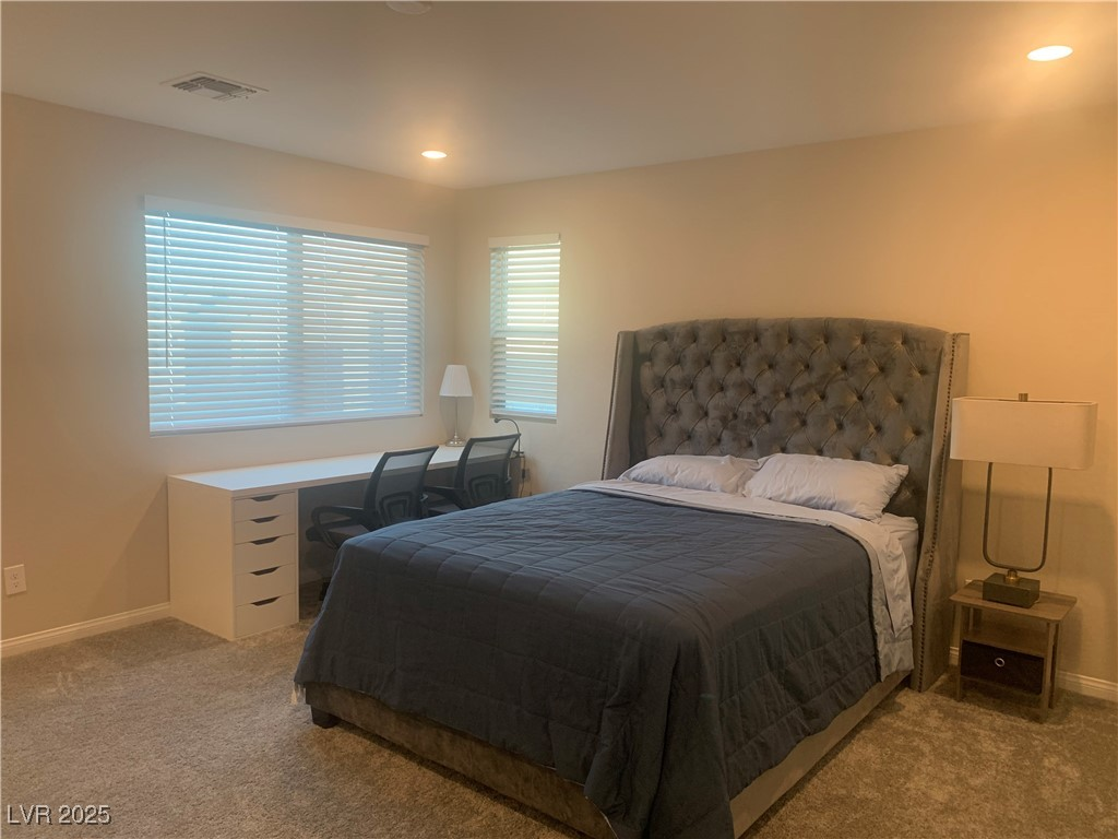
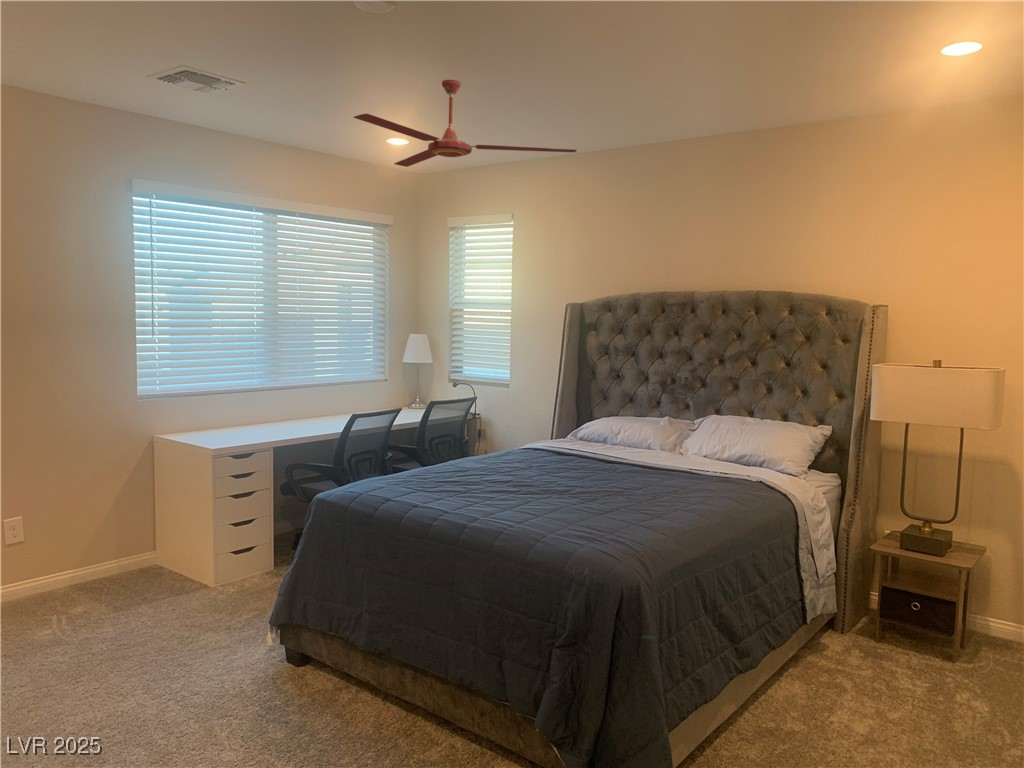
+ ceiling fan [352,79,578,168]
